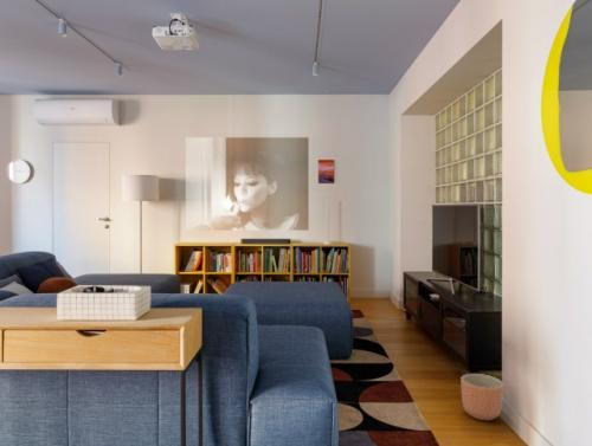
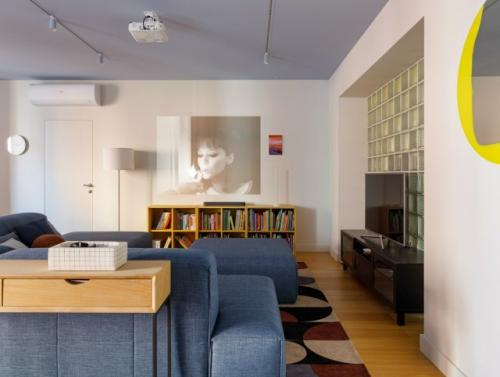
- planter [459,373,504,421]
